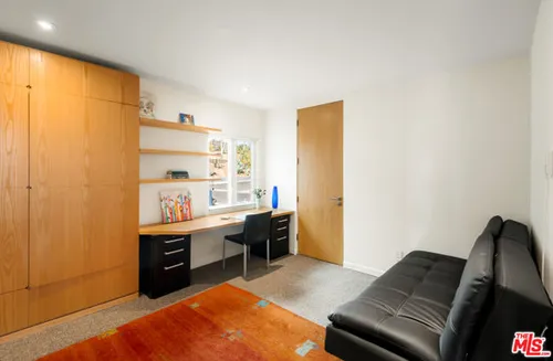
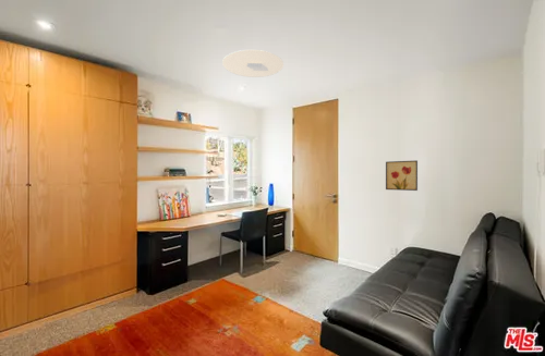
+ ceiling light [221,49,284,78]
+ wall art [385,159,419,192]
